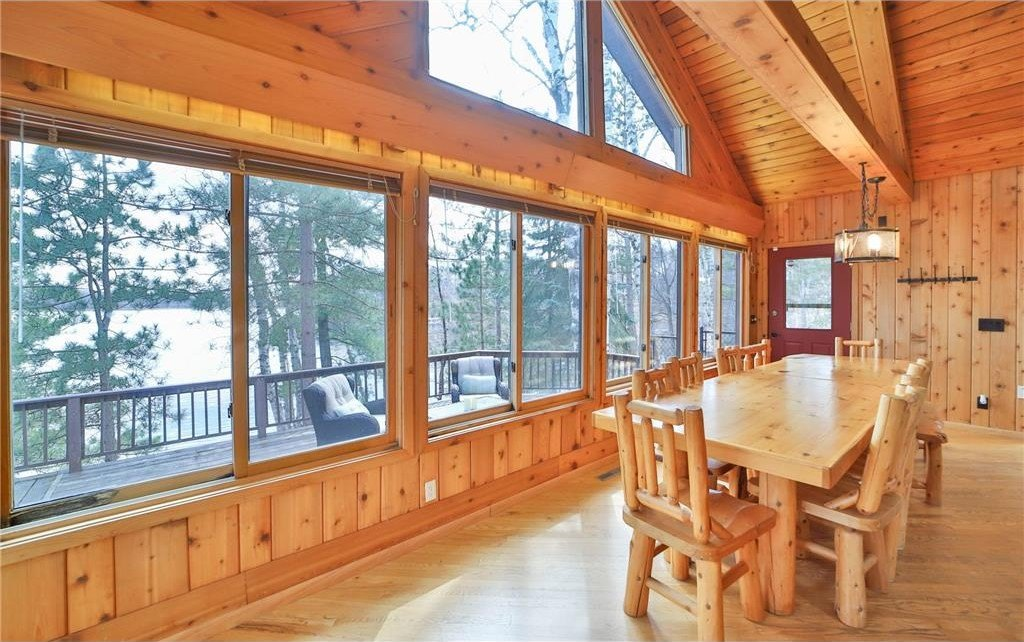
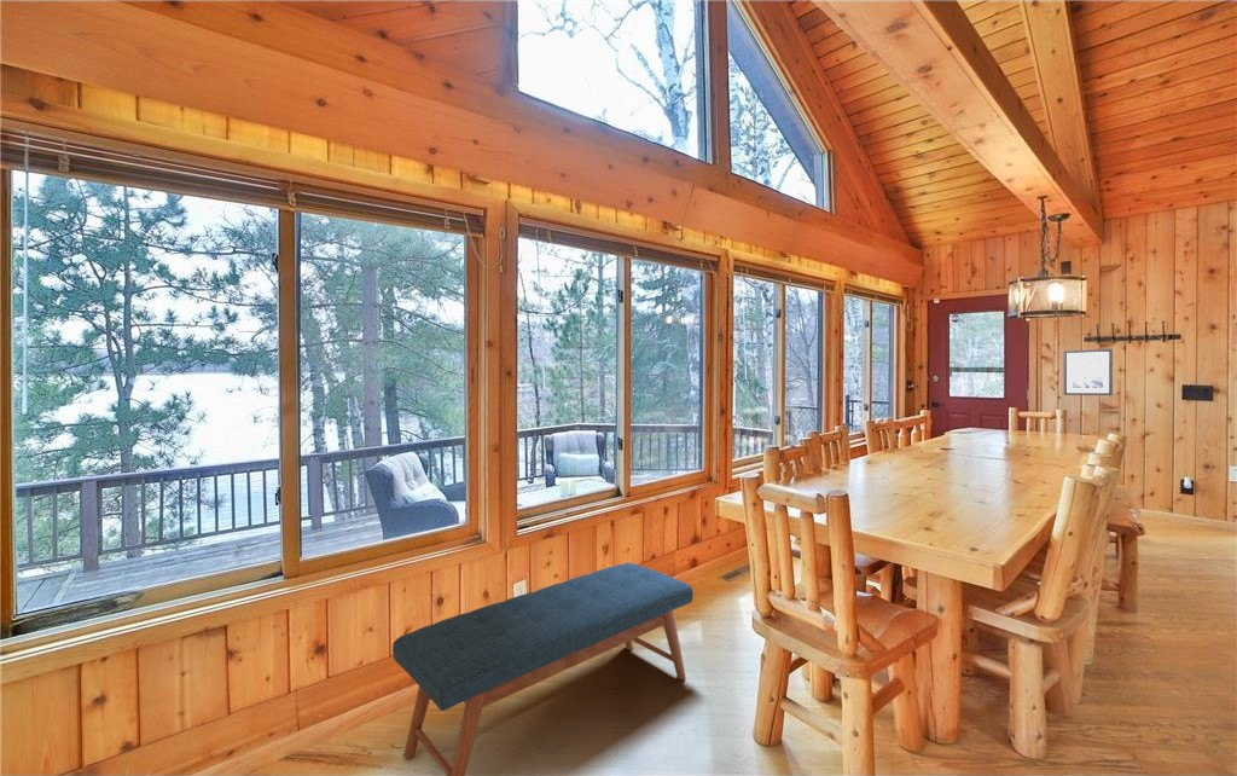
+ wall art [1063,348,1114,396]
+ bench [391,562,695,776]
